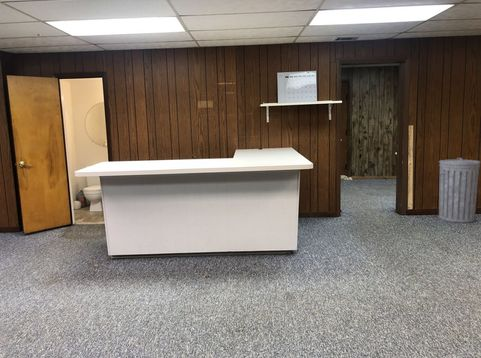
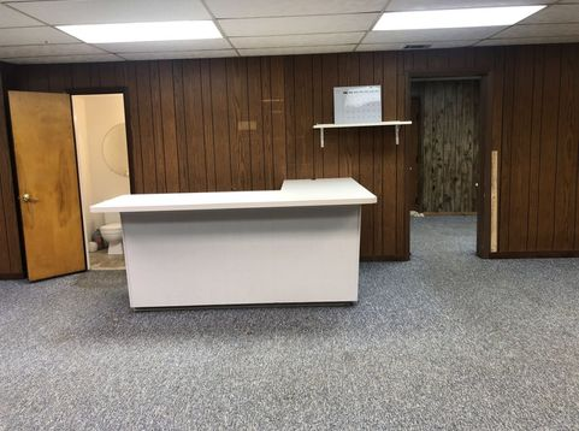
- trash can [438,157,481,223]
